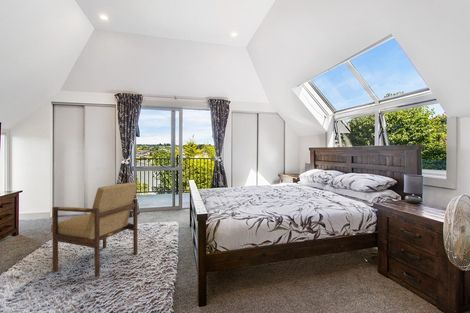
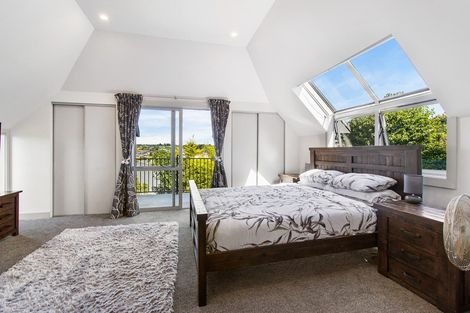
- armchair [50,182,138,278]
